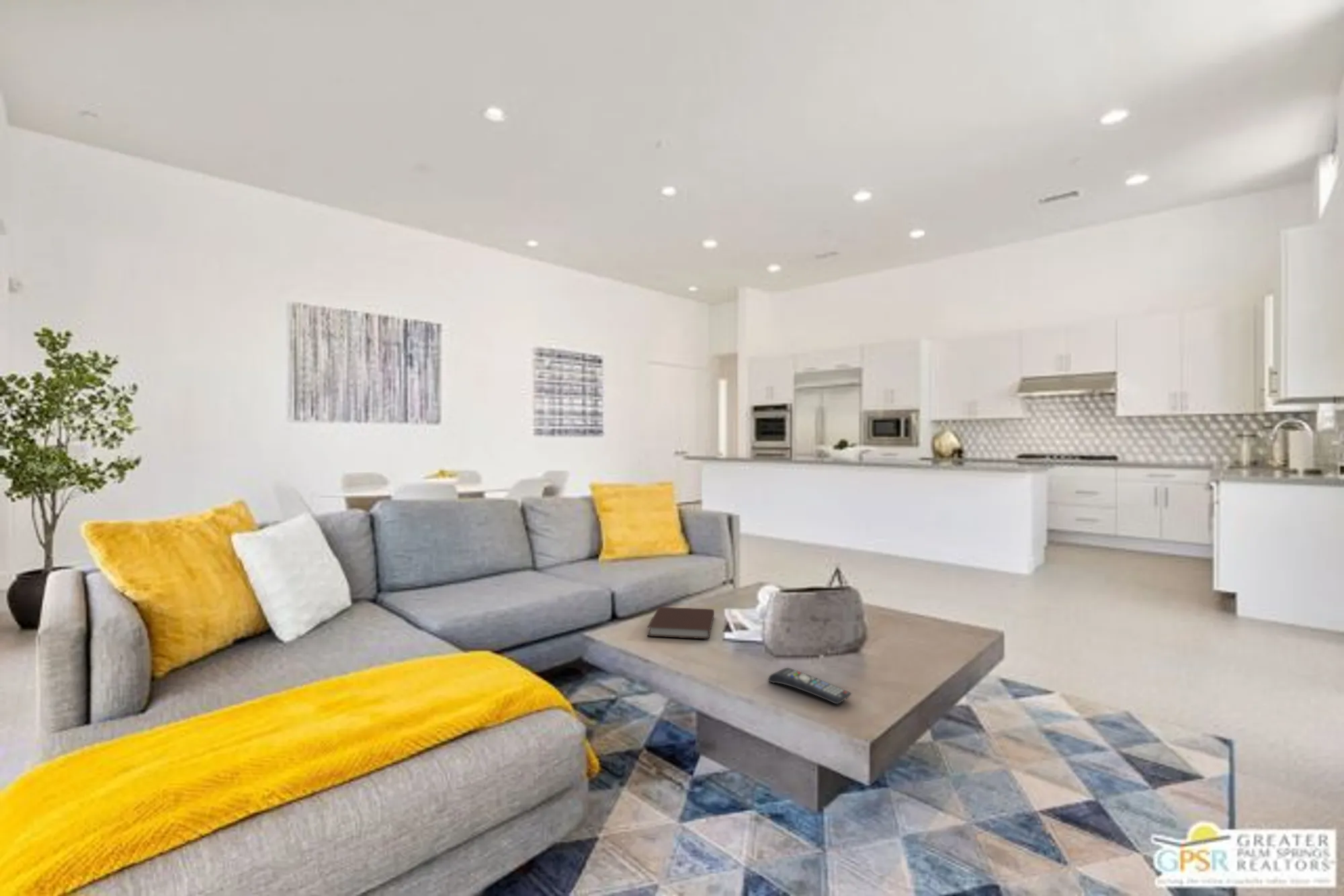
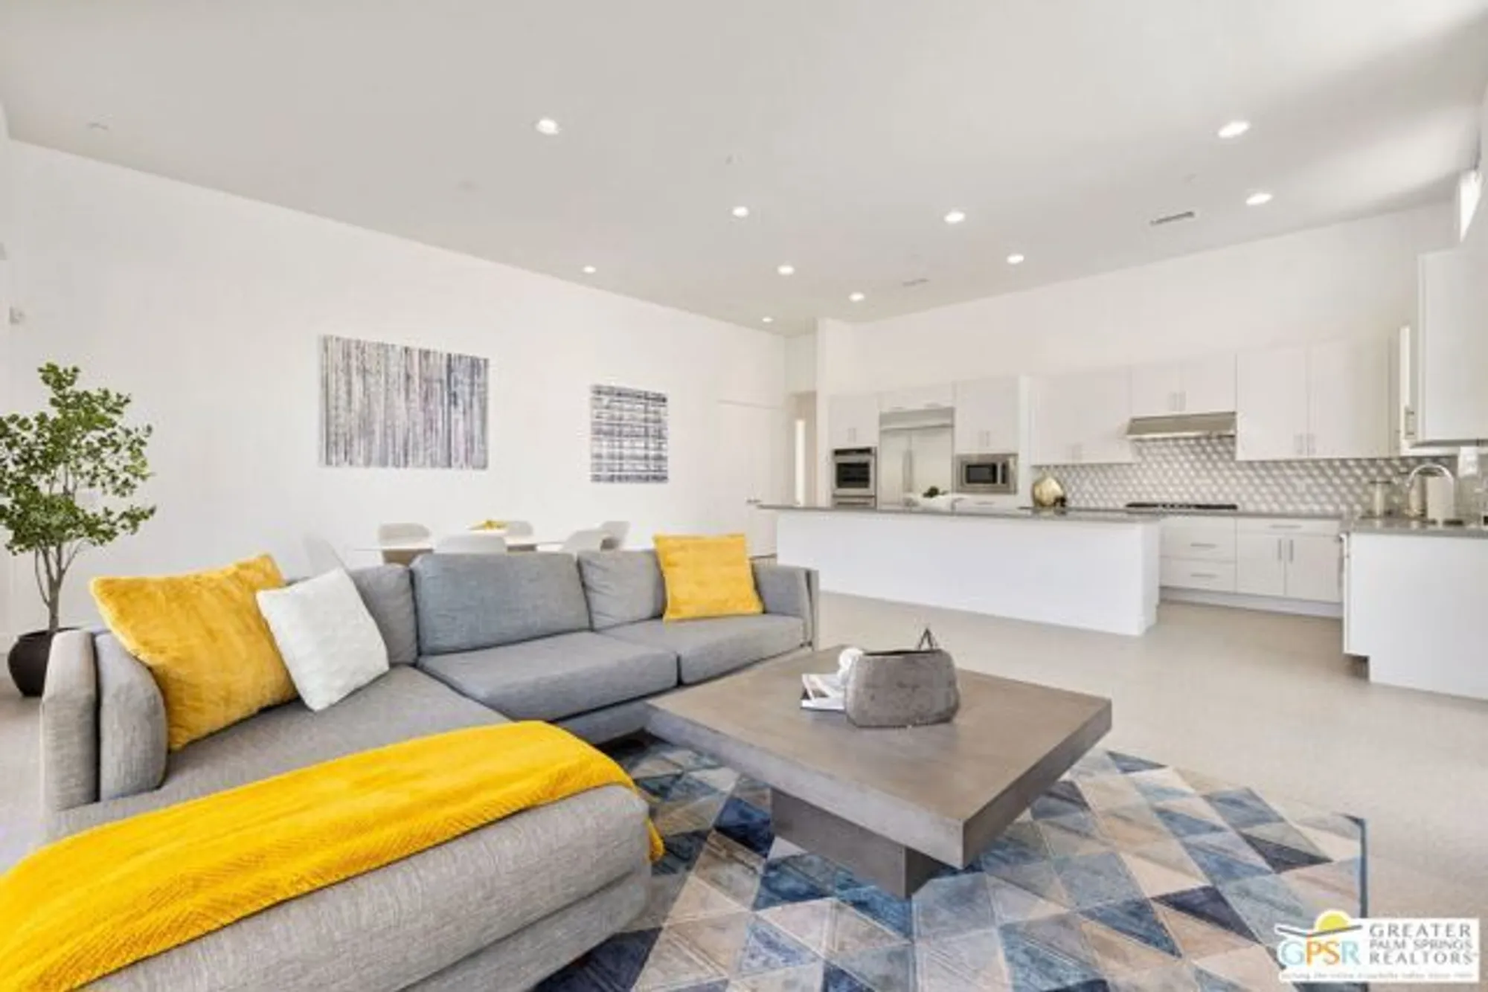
- notebook [646,607,715,639]
- remote control [767,667,852,705]
